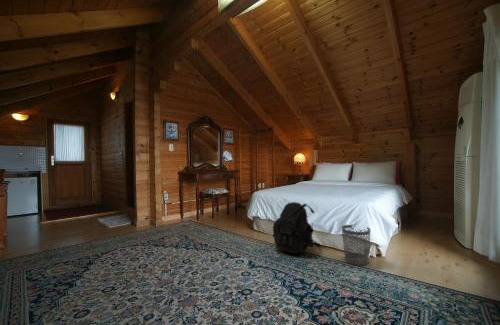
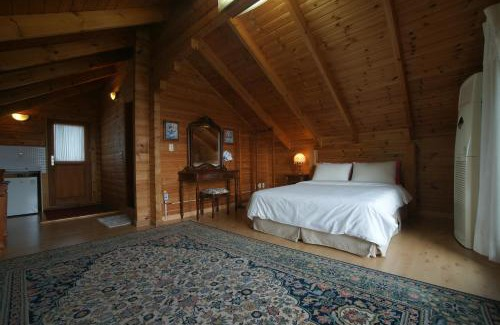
- backpack [272,201,321,255]
- wastebasket [341,224,372,266]
